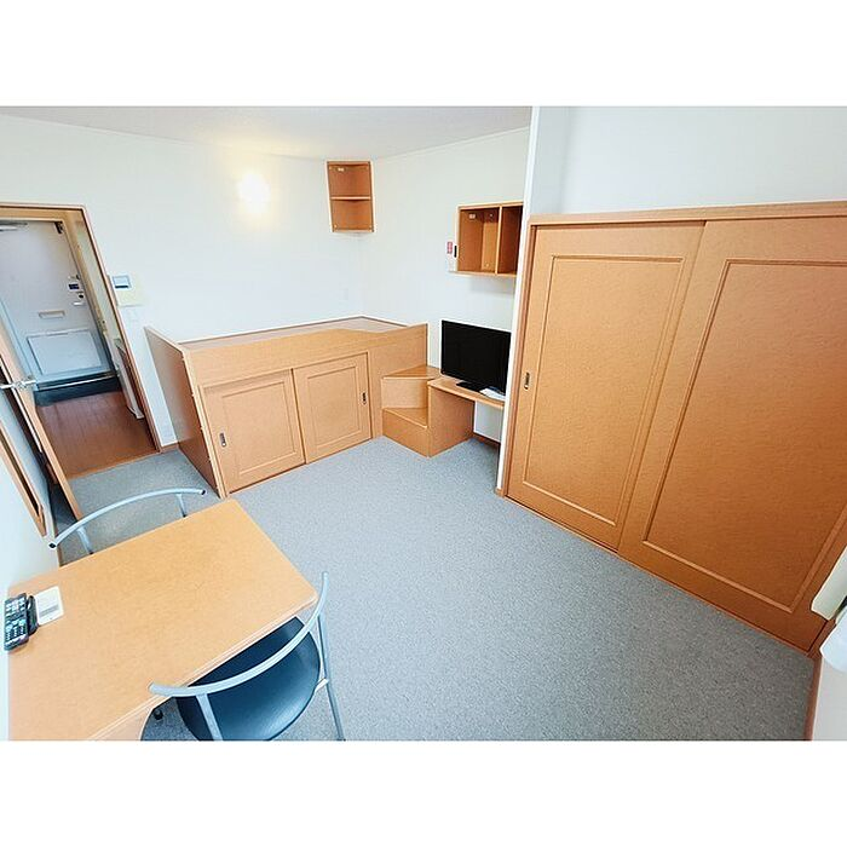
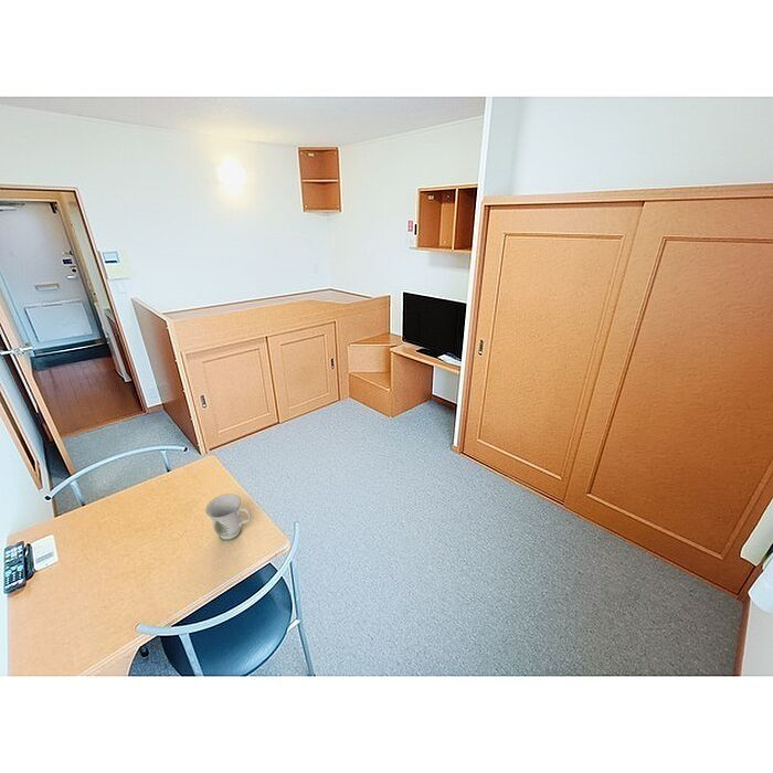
+ mug [204,493,252,542]
